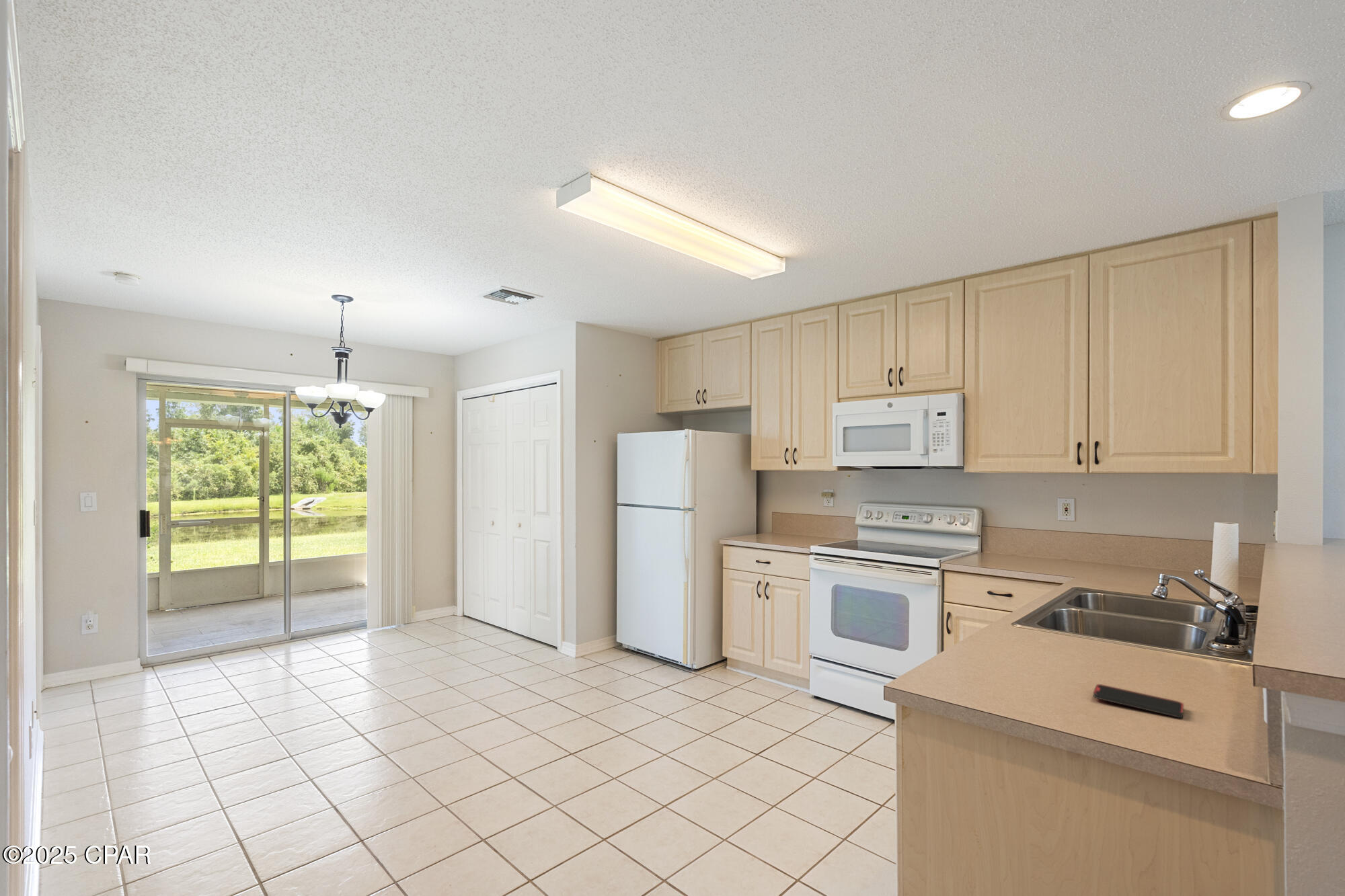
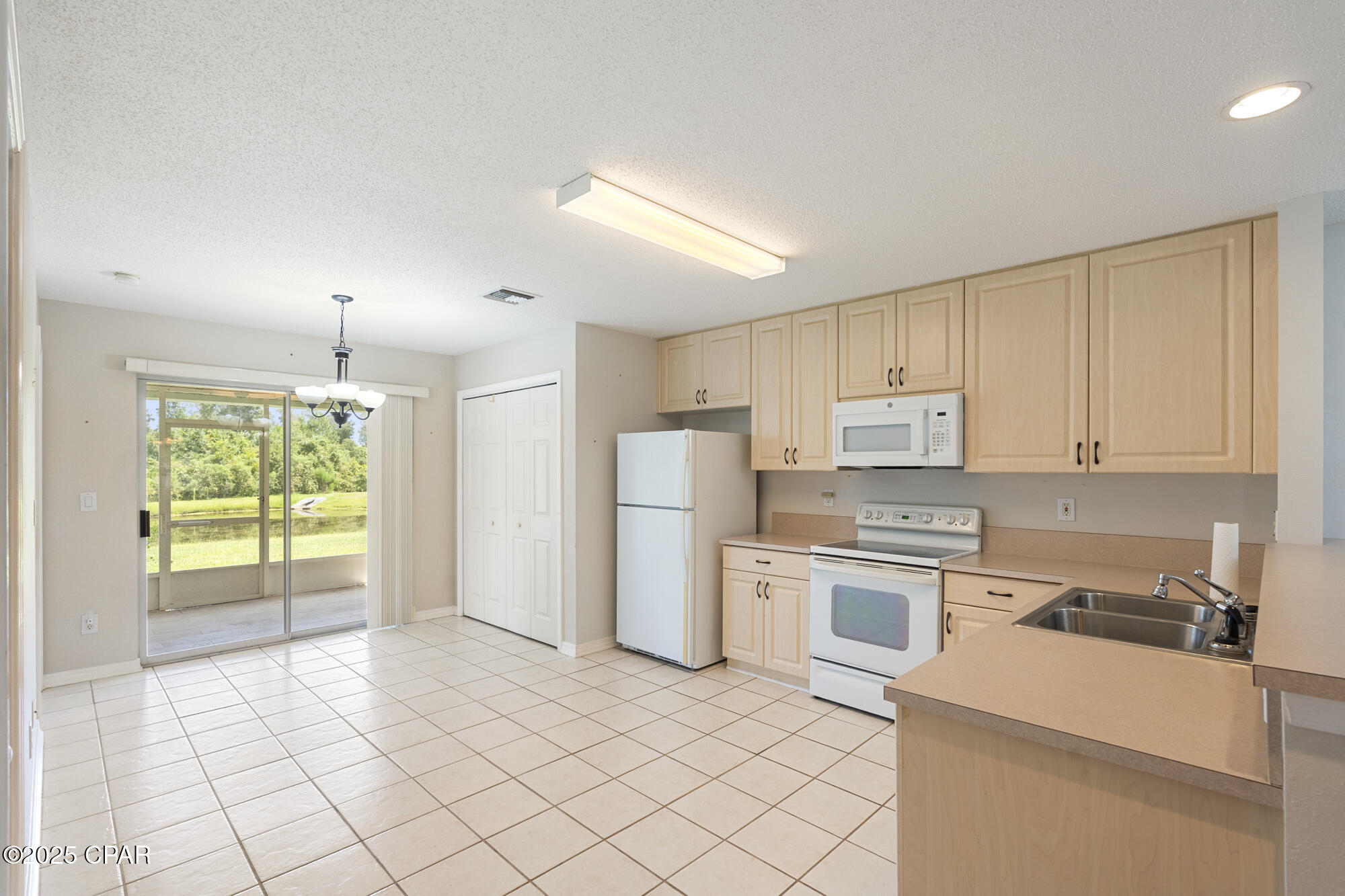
- smartphone [1093,684,1184,719]
